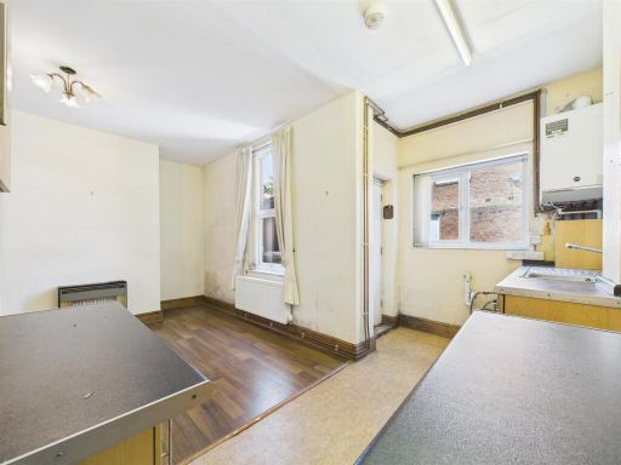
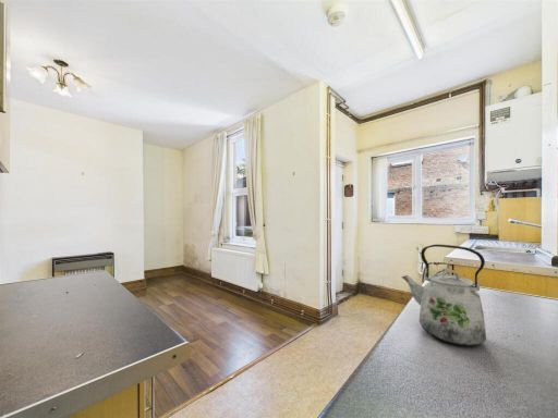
+ kettle [400,244,487,347]
